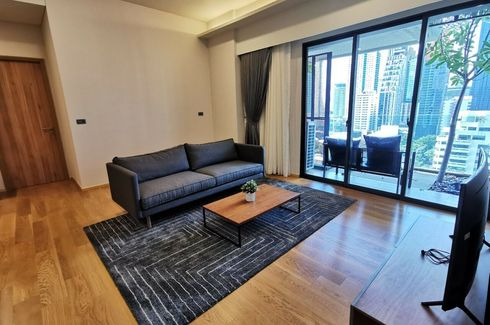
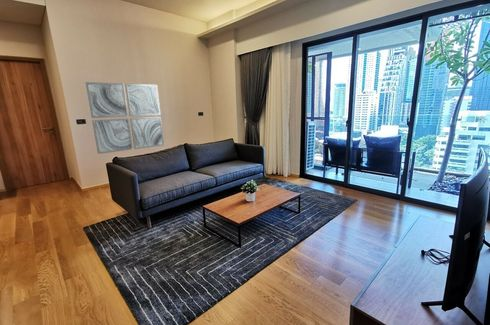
+ wall art [85,81,165,155]
